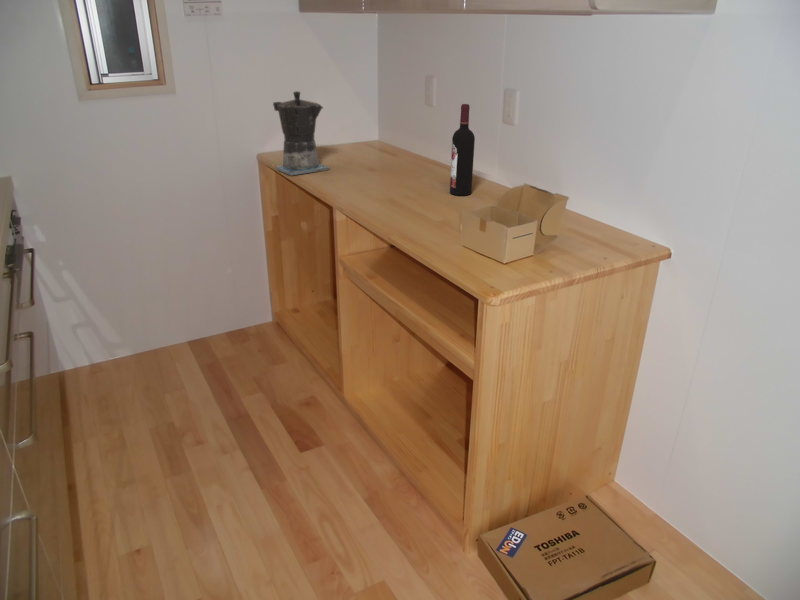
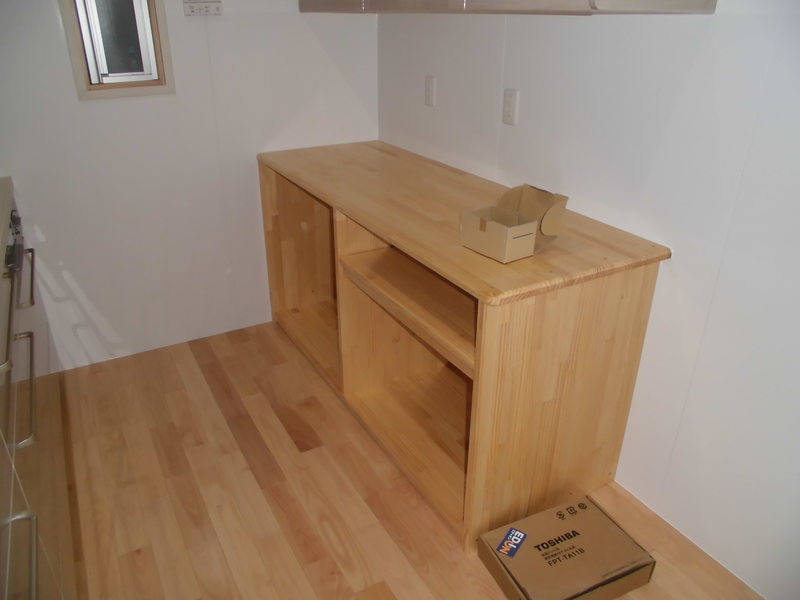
- coffee maker [272,90,331,177]
- wine bottle [449,103,476,196]
